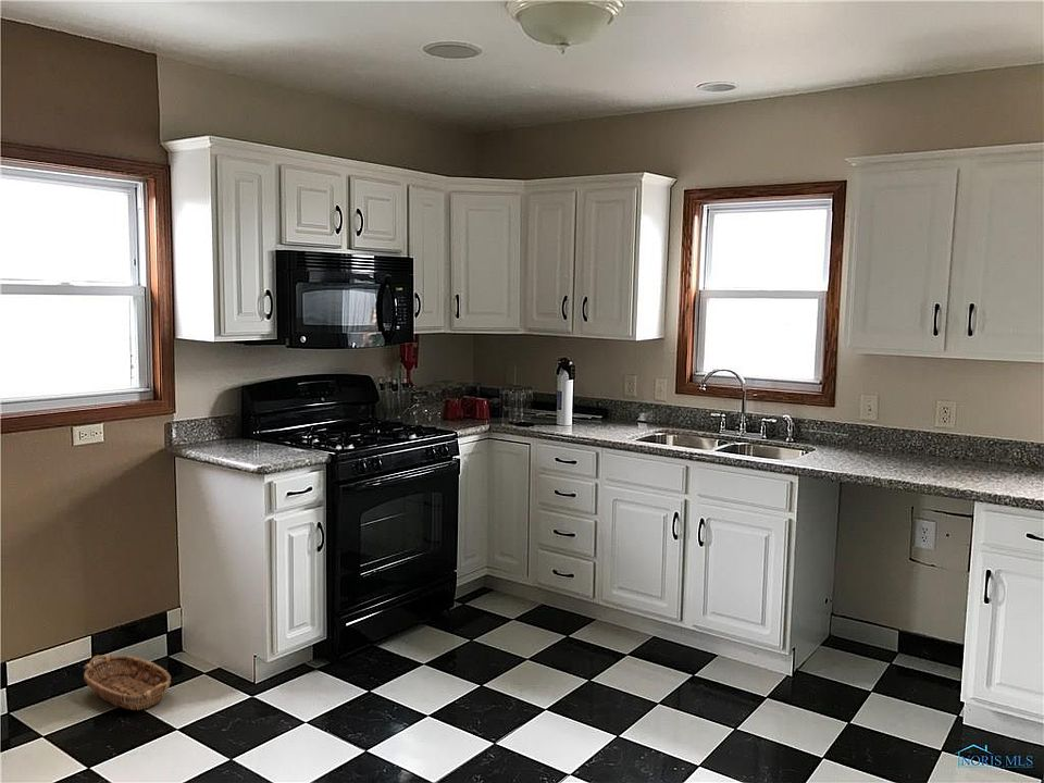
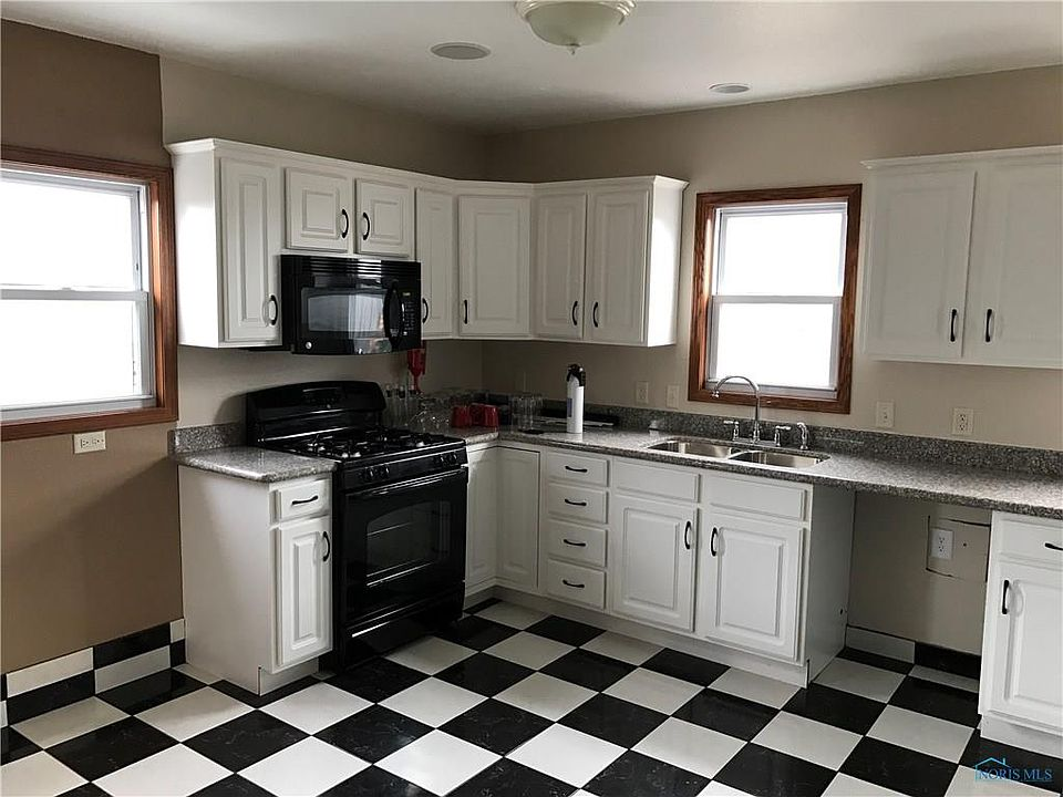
- basket [82,652,172,711]
